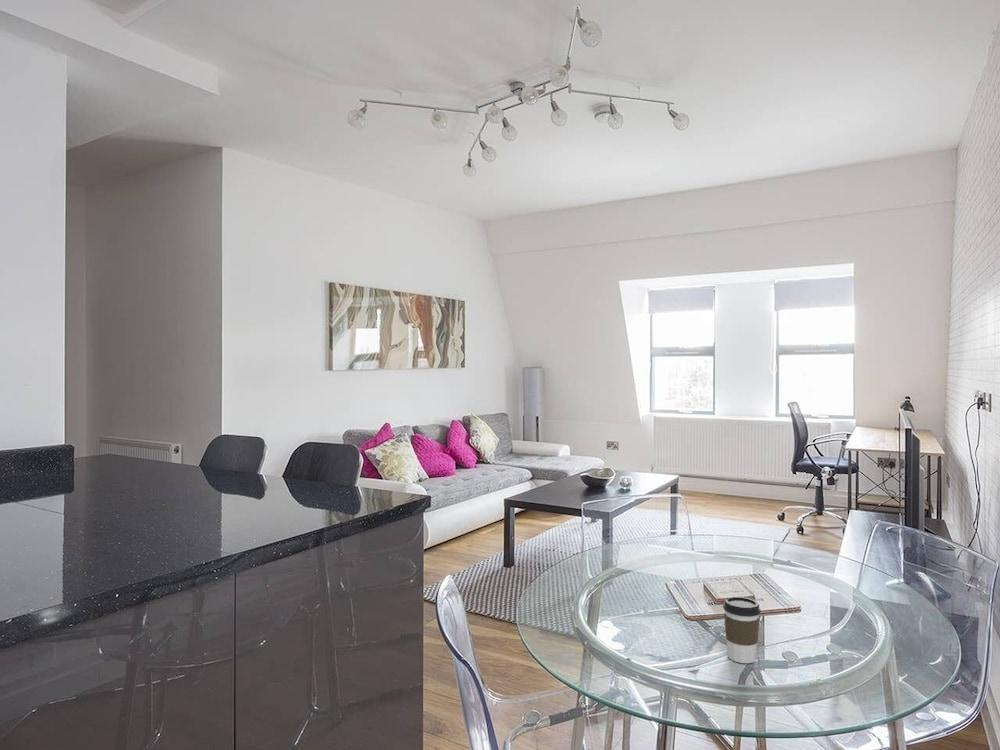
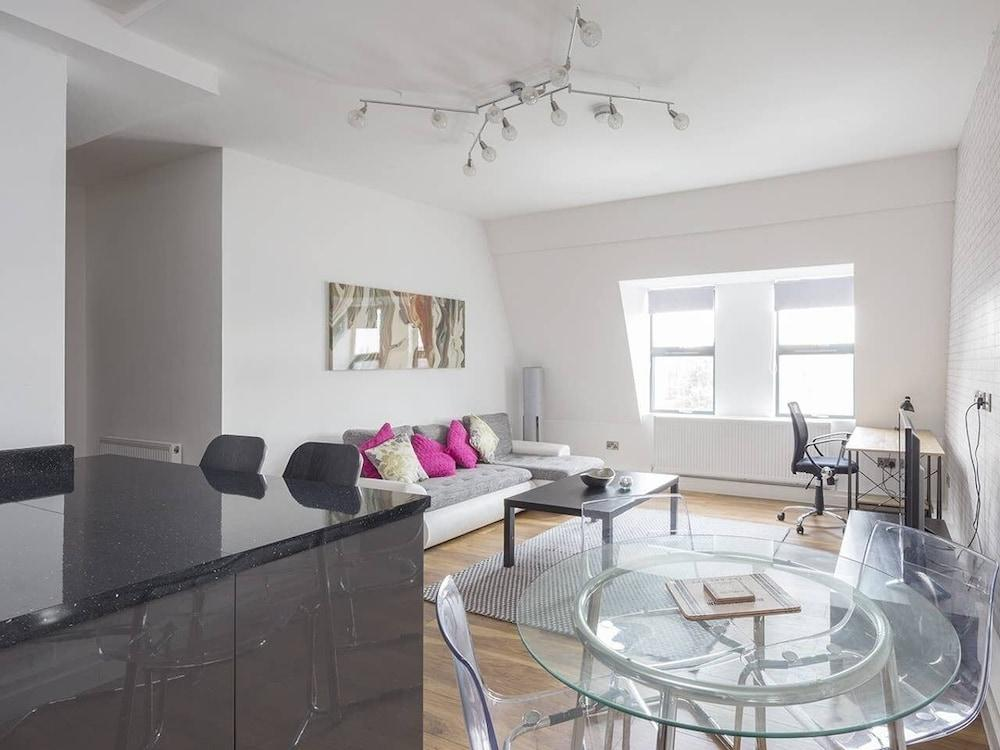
- coffee cup [722,596,762,664]
